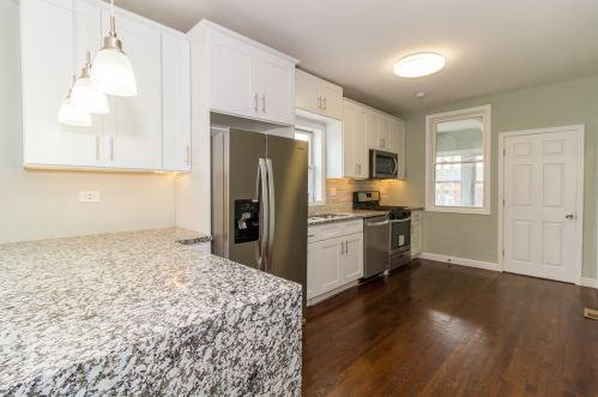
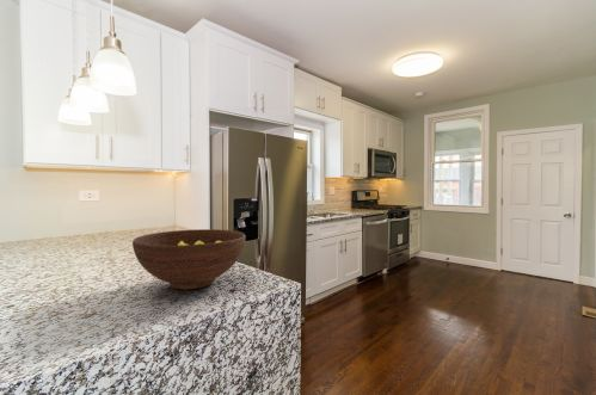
+ fruit bowl [131,228,246,290]
